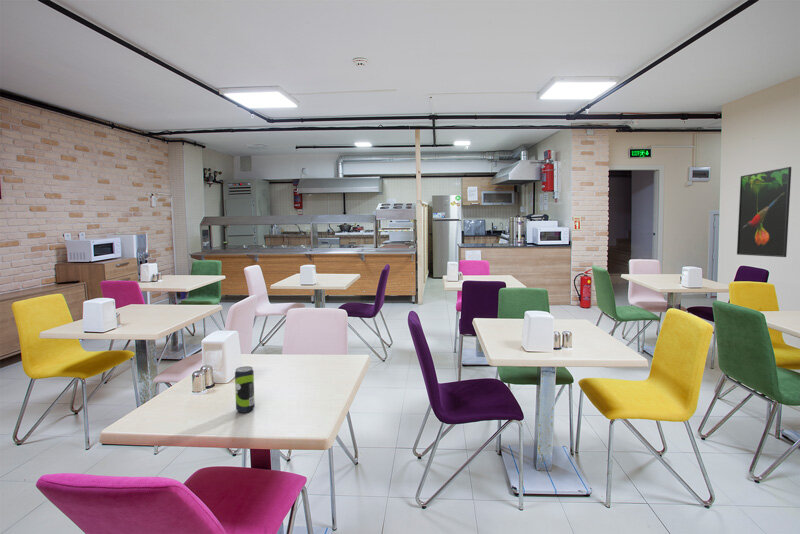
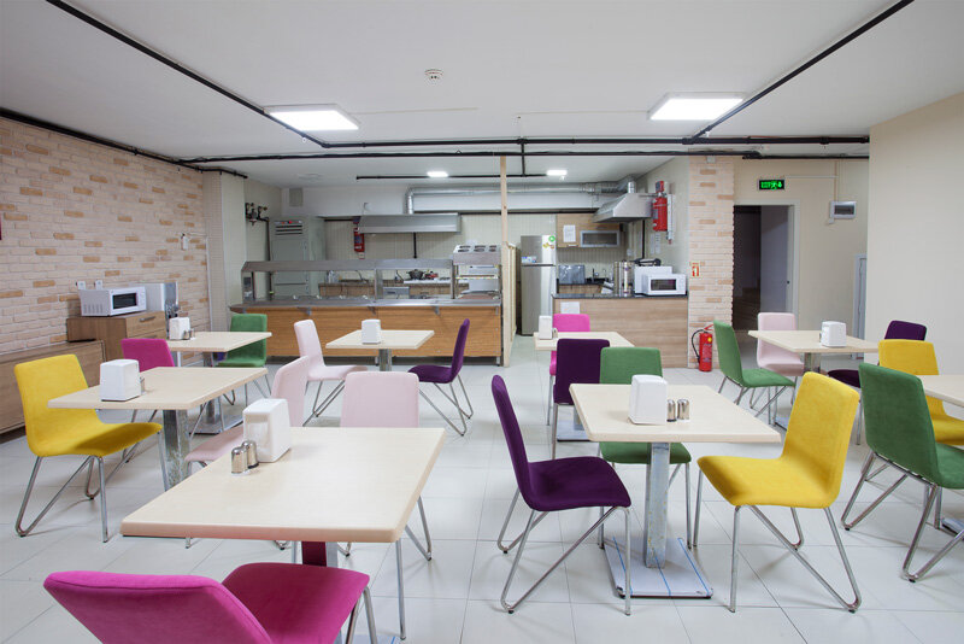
- beverage can [234,365,256,414]
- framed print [736,166,792,258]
